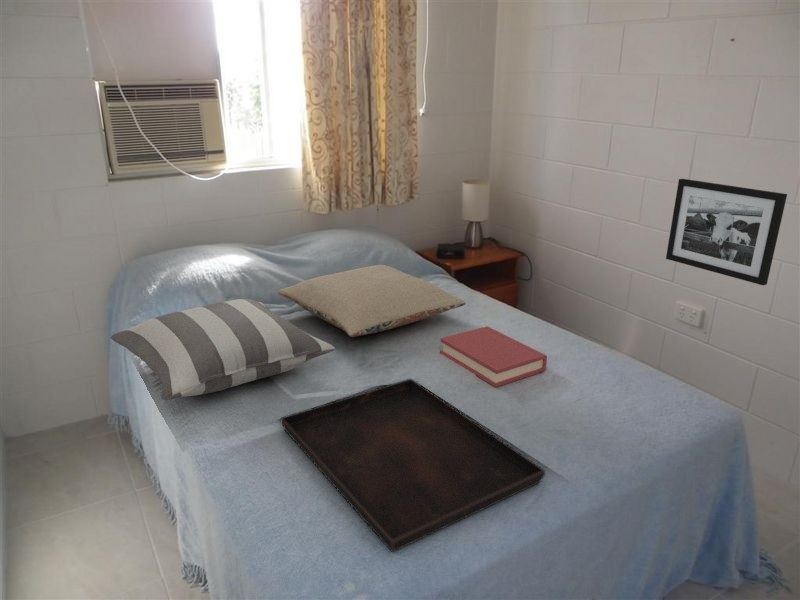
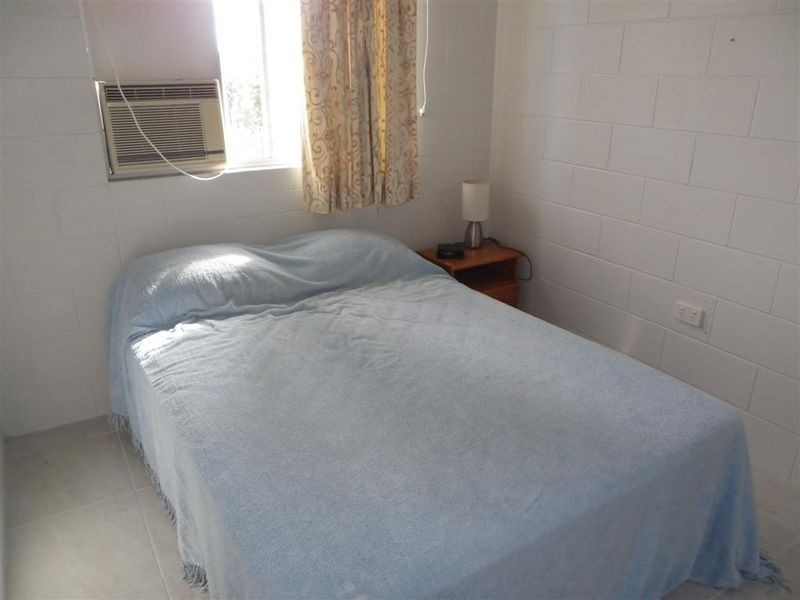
- picture frame [665,178,788,286]
- pillow [277,264,467,338]
- hardback book [439,325,548,388]
- serving tray [279,378,546,553]
- pillow [110,298,336,401]
